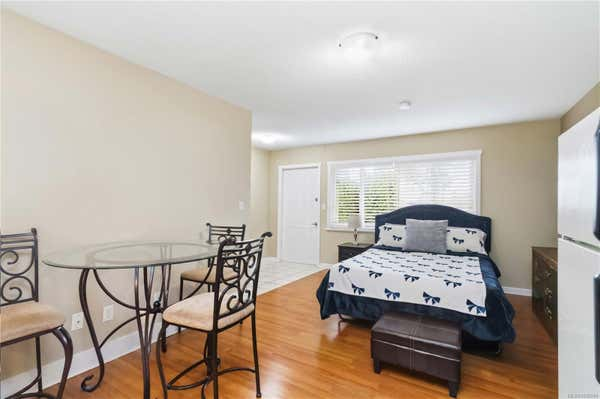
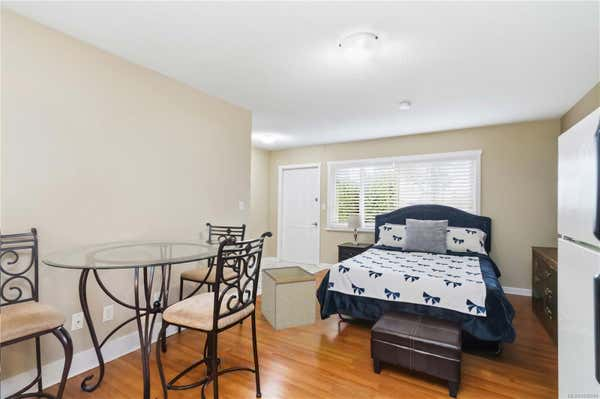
+ storage bin [260,265,317,331]
